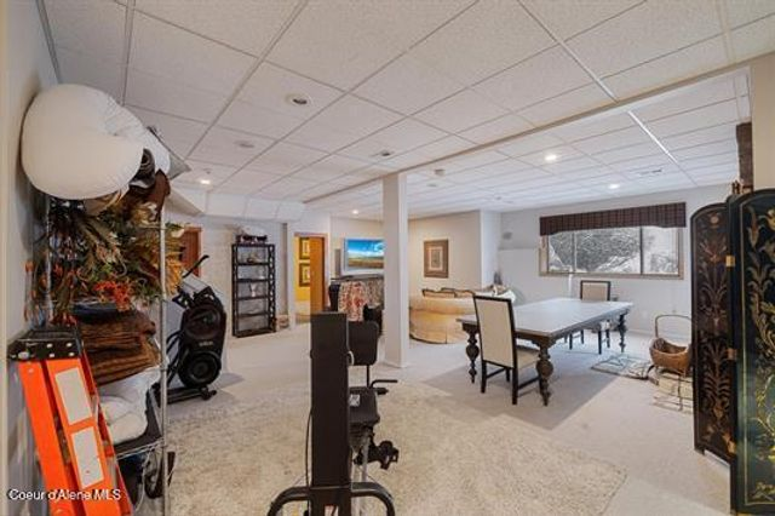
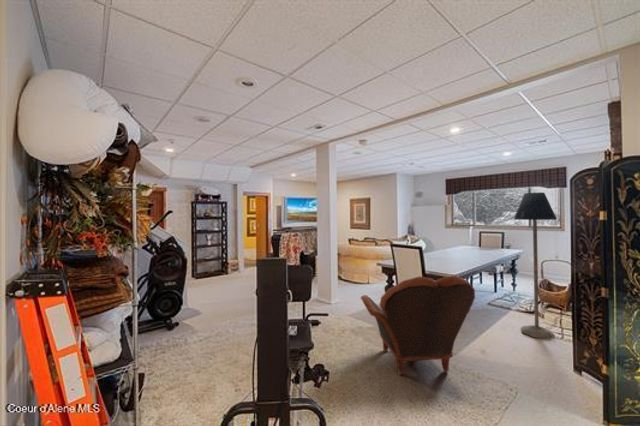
+ floor lamp [513,191,558,340]
+ armchair [360,274,476,376]
